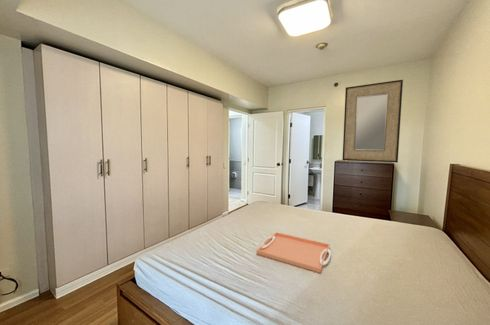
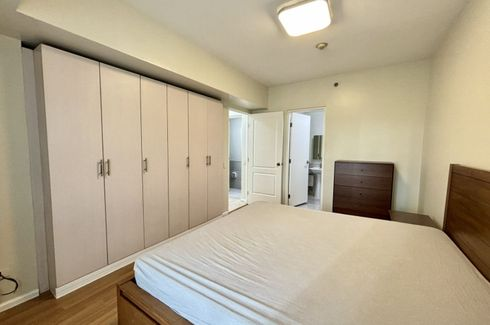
- serving tray [256,231,332,274]
- home mirror [341,79,404,163]
